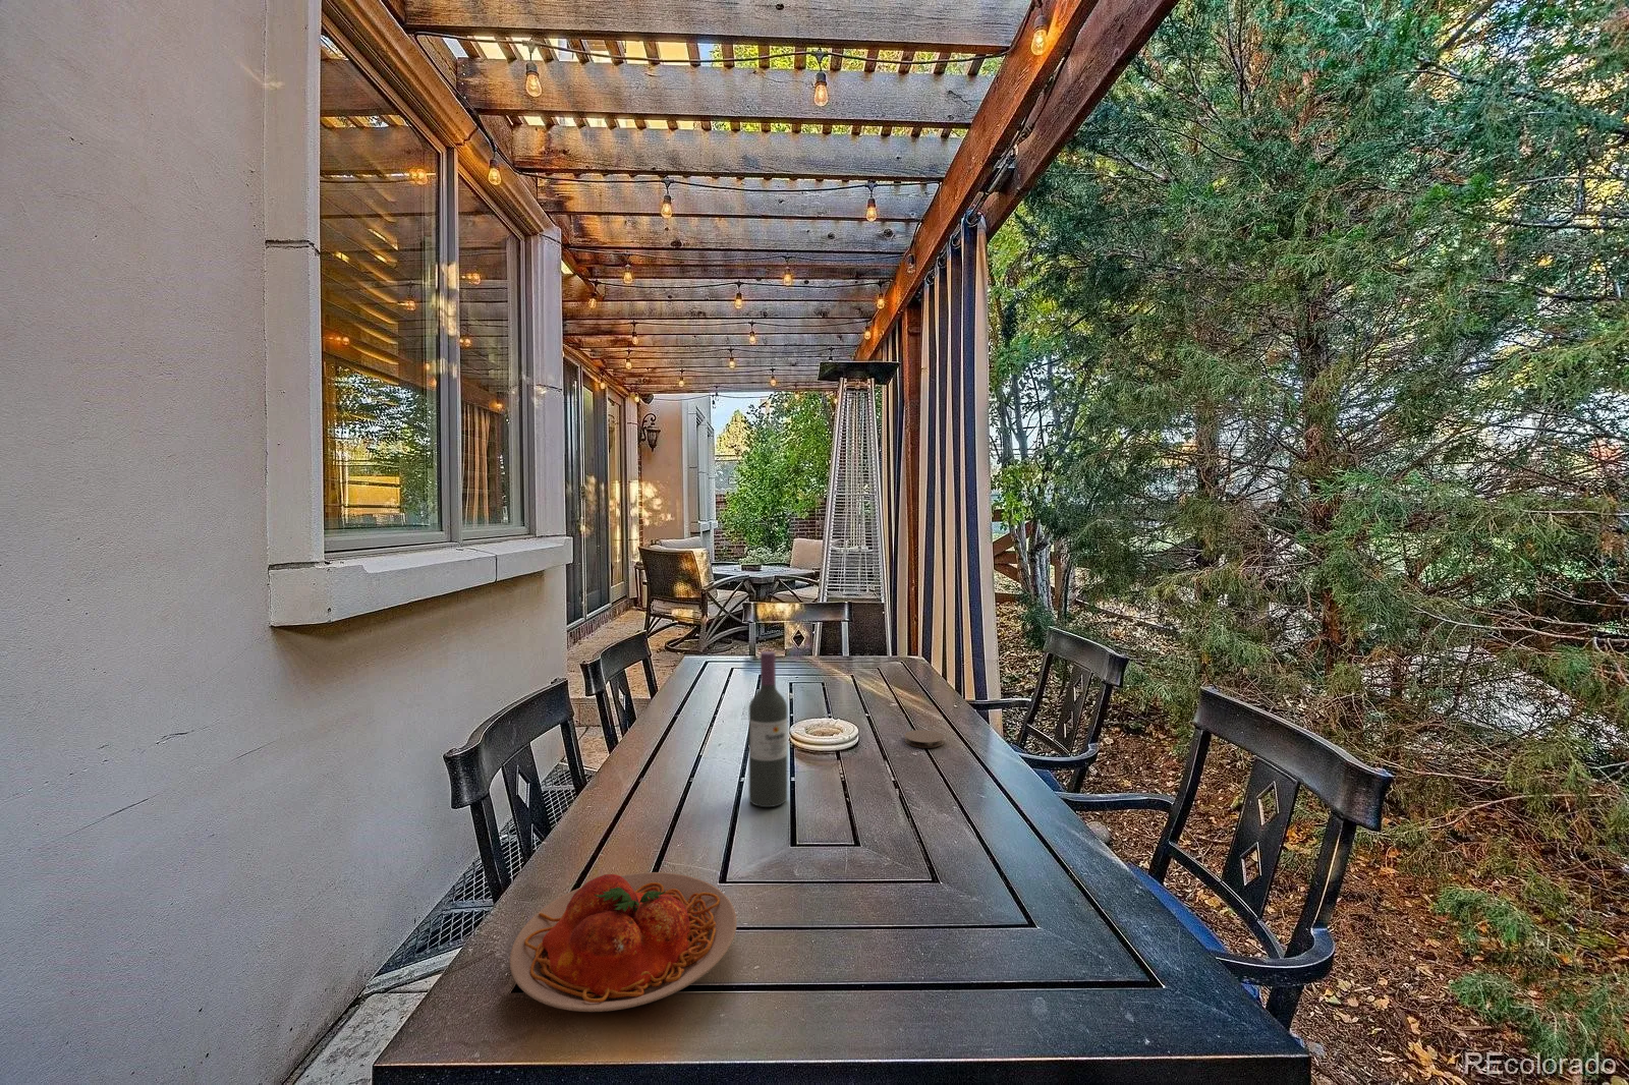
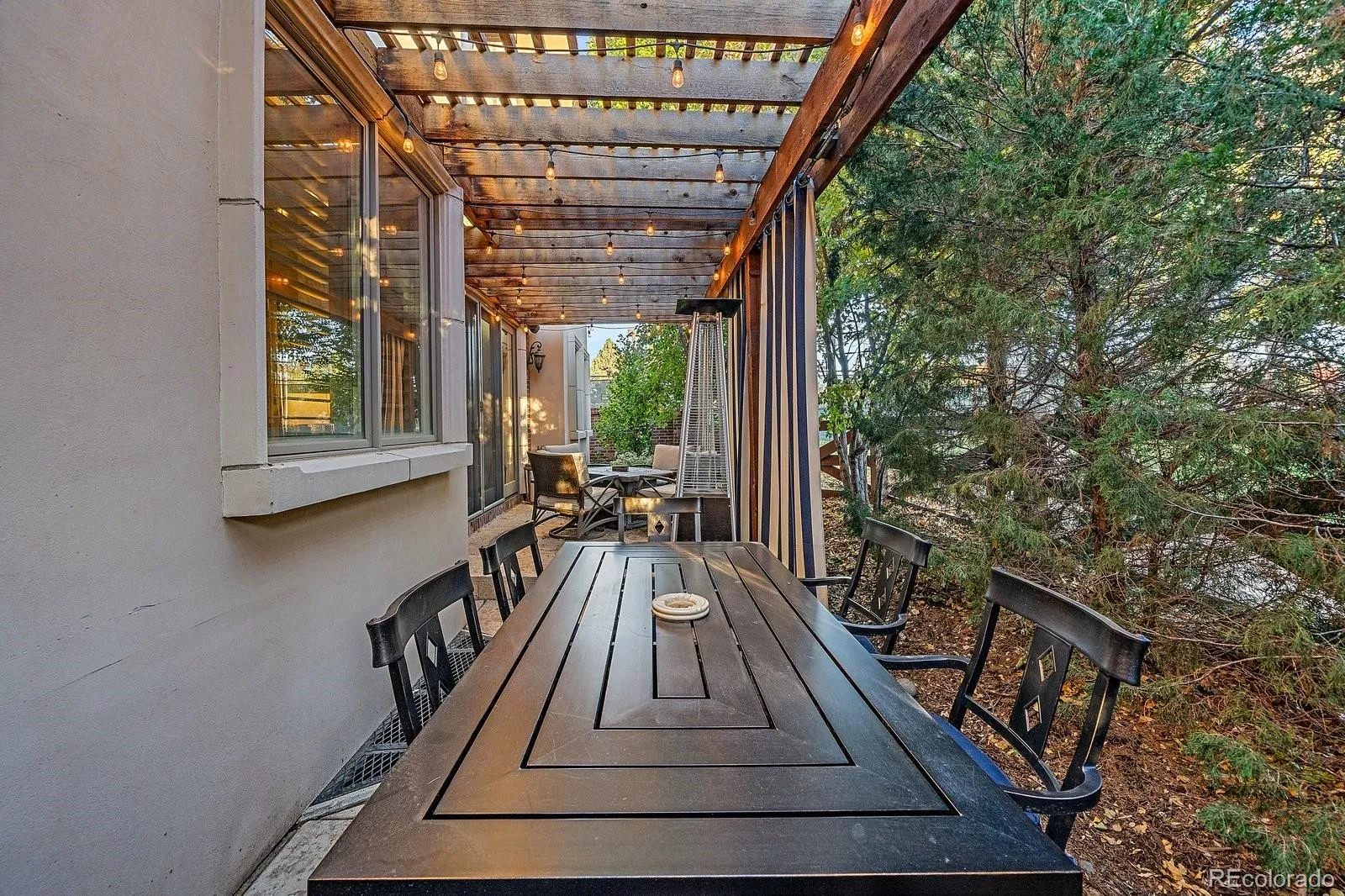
- wine bottle [748,650,788,808]
- coaster [904,729,945,750]
- plate [509,871,738,1012]
